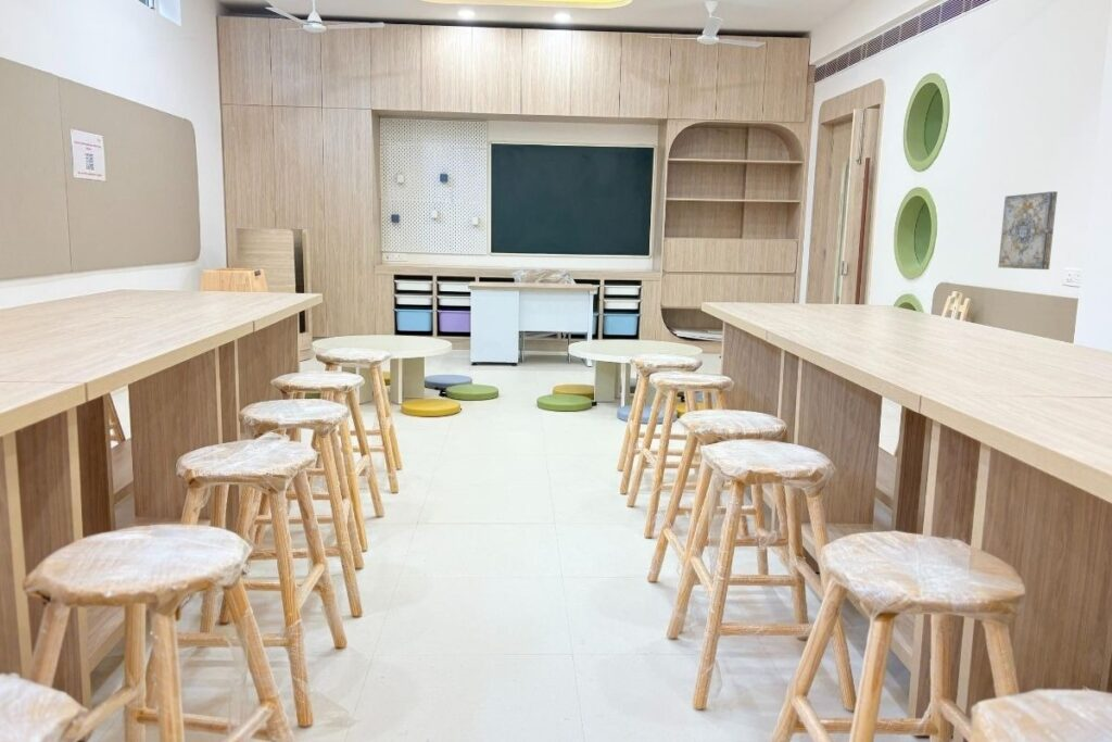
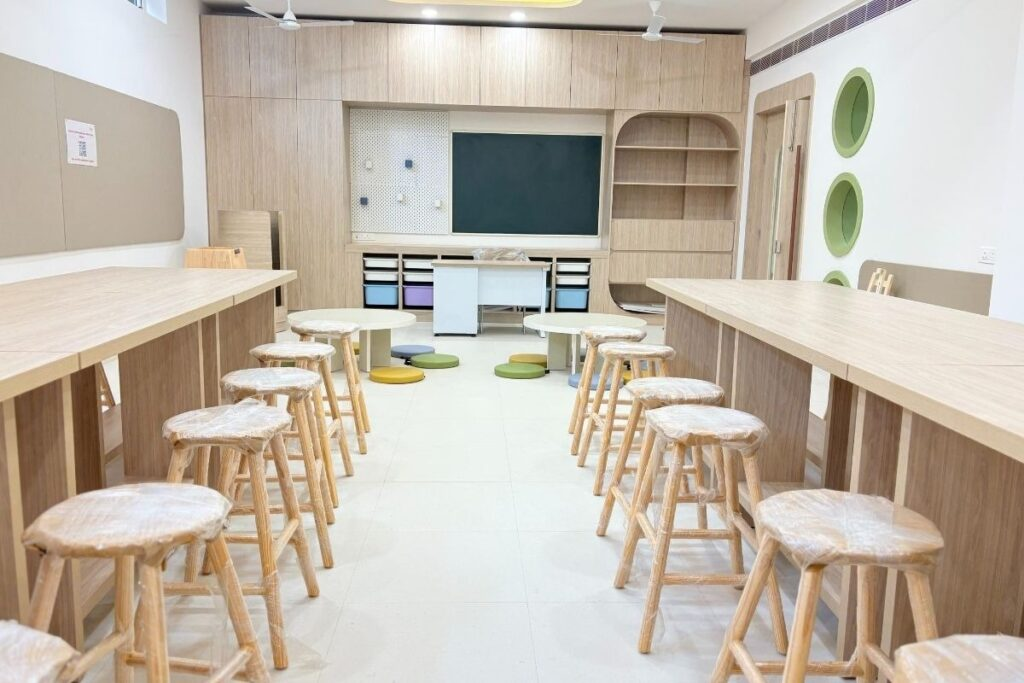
- wall art [997,190,1059,271]
